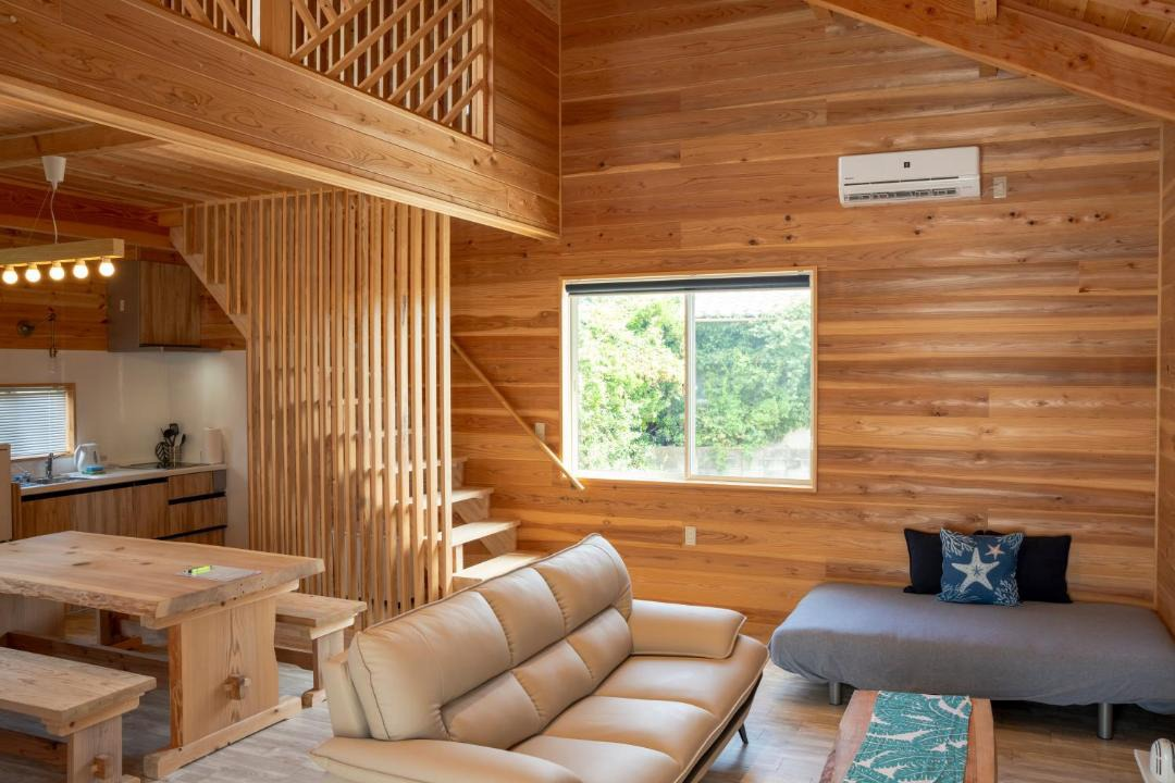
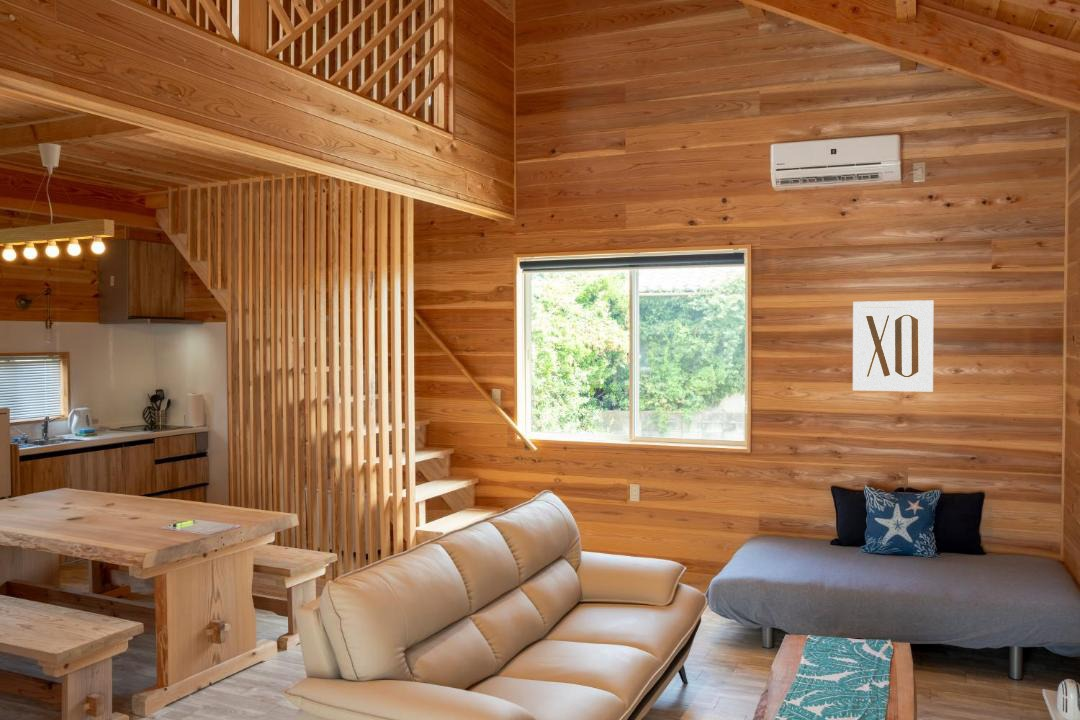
+ wall art [852,299,934,393]
